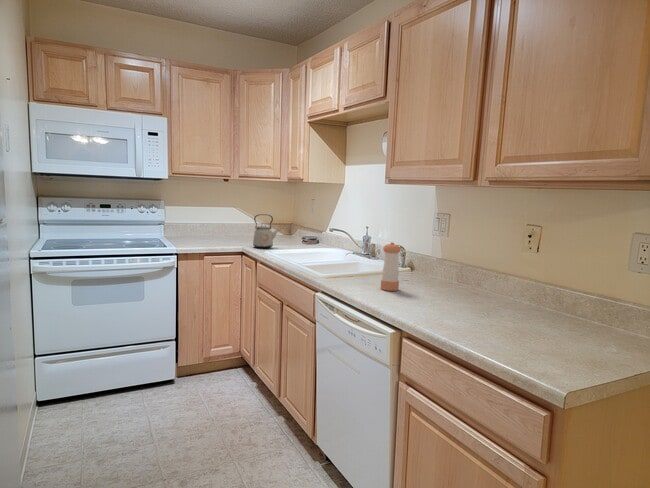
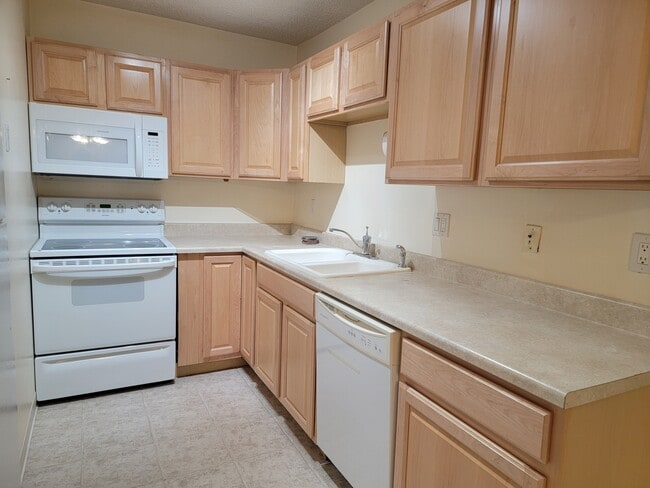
- kettle [252,213,280,249]
- pepper shaker [380,241,402,292]
